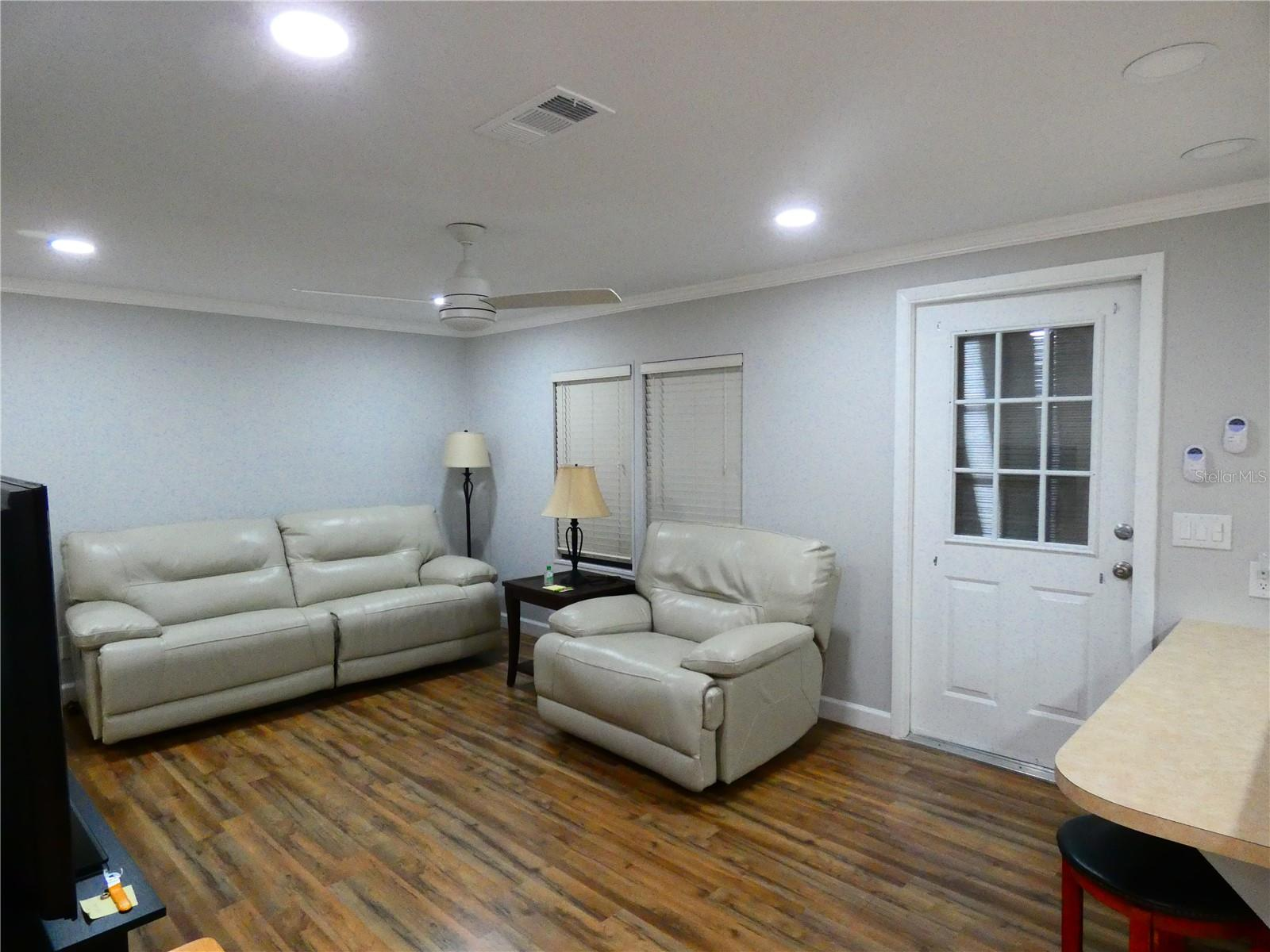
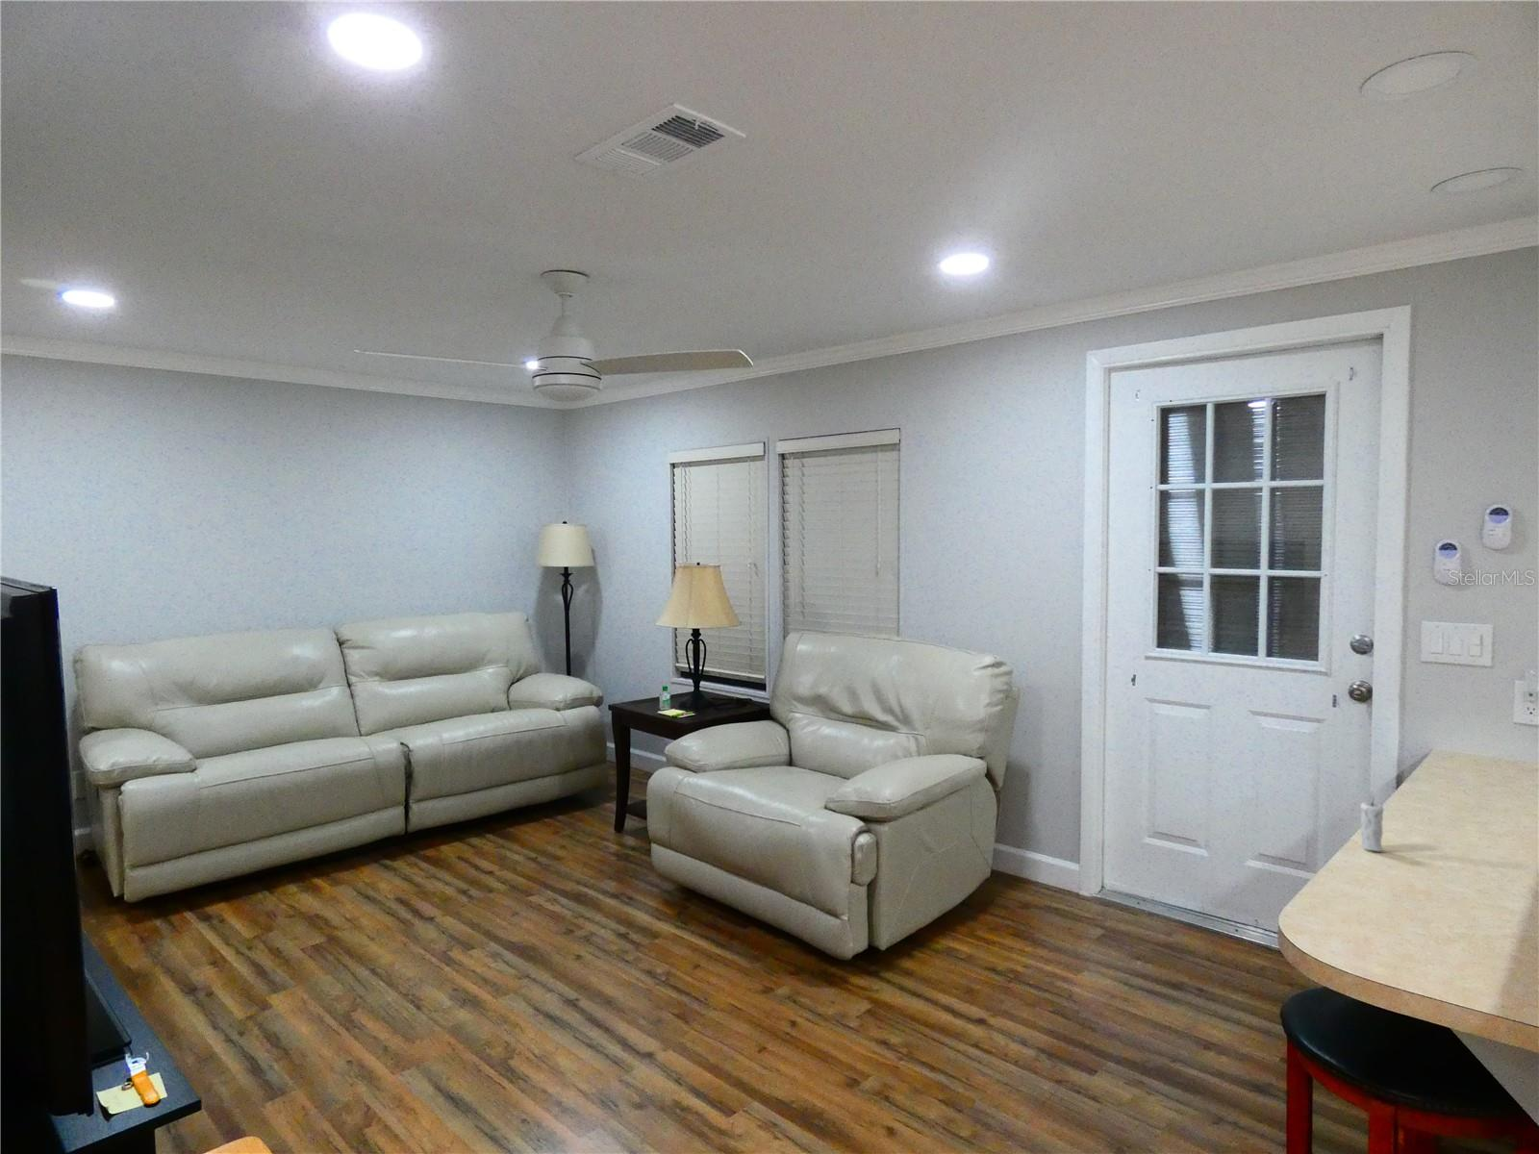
+ candle [1360,796,1385,853]
